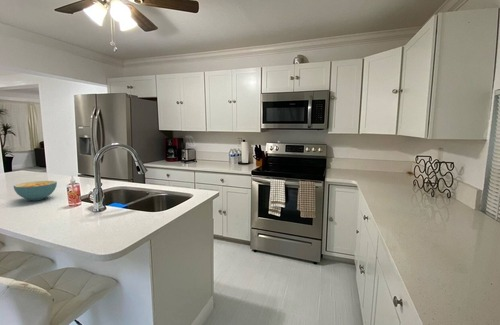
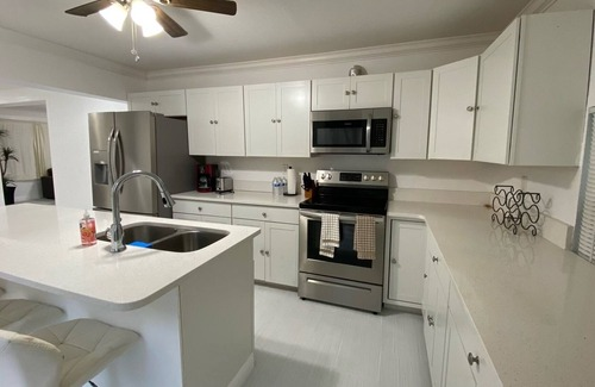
- cereal bowl [12,180,58,202]
